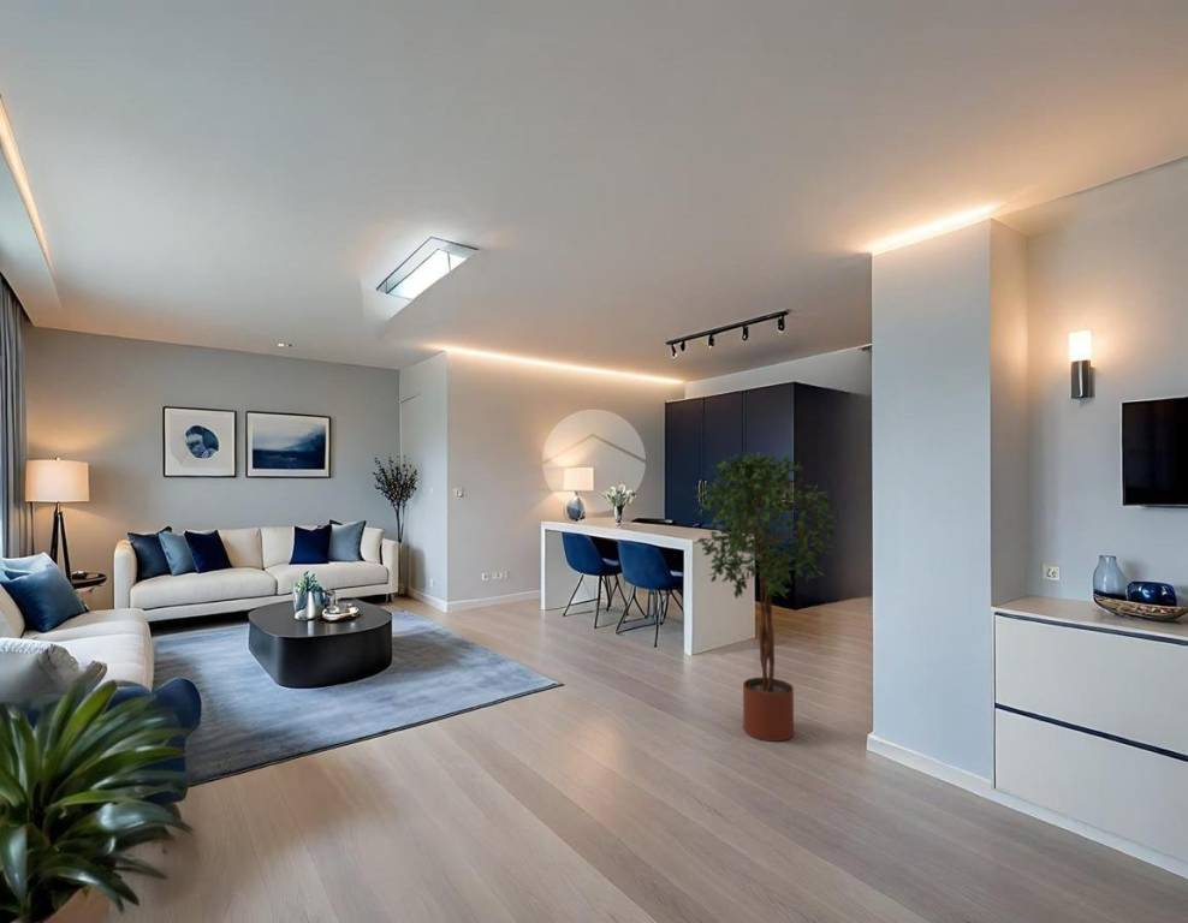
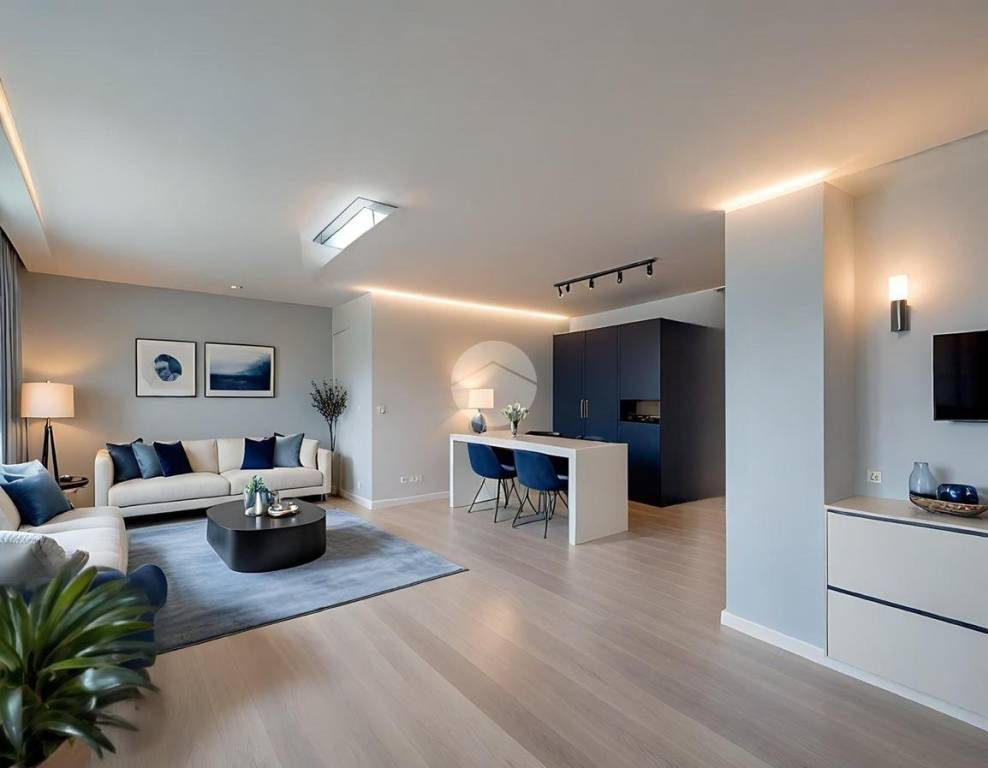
- potted tree [691,452,836,743]
